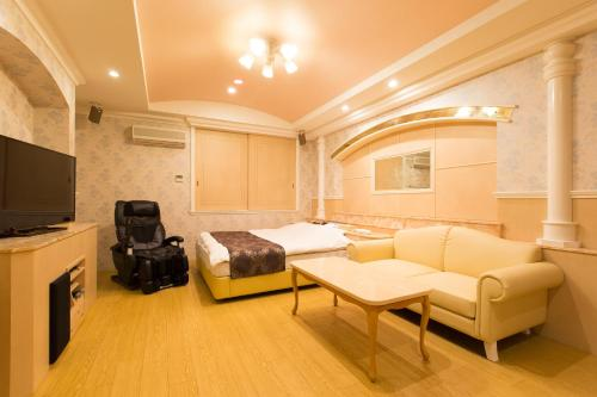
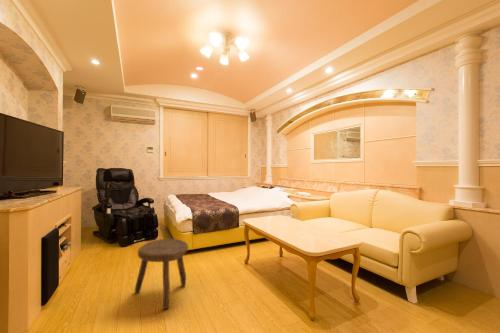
+ stool [134,238,189,310]
